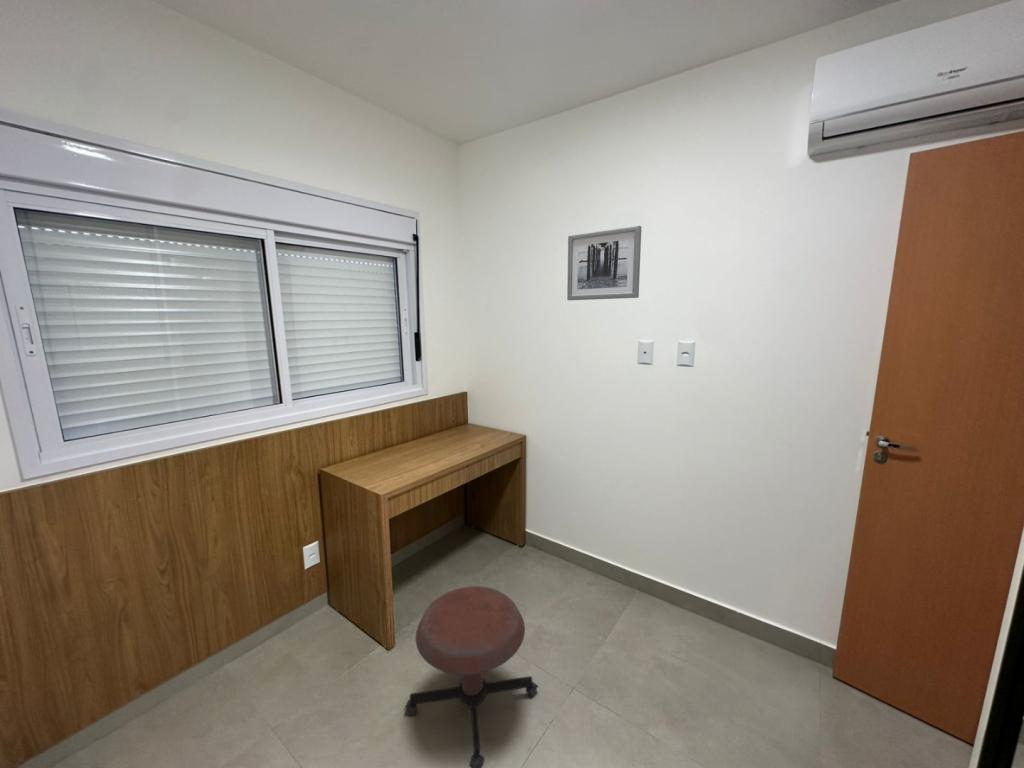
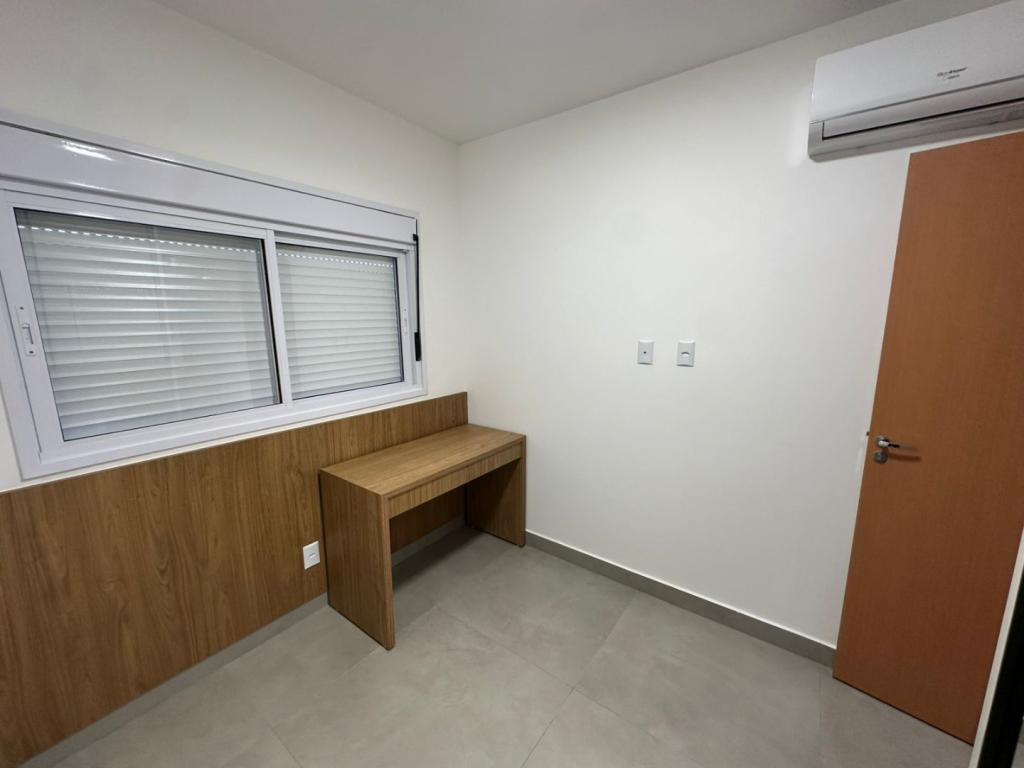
- stool [403,585,539,768]
- wall art [566,225,642,301]
